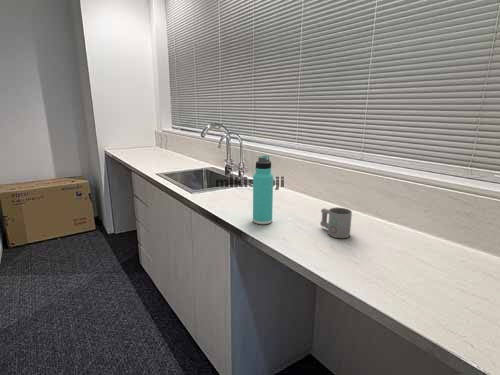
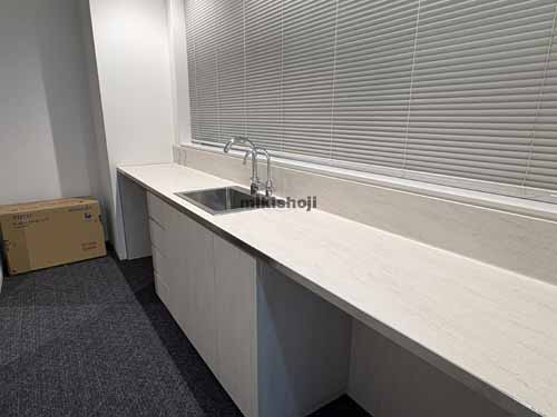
- mug [319,207,353,239]
- thermos bottle [252,154,274,225]
